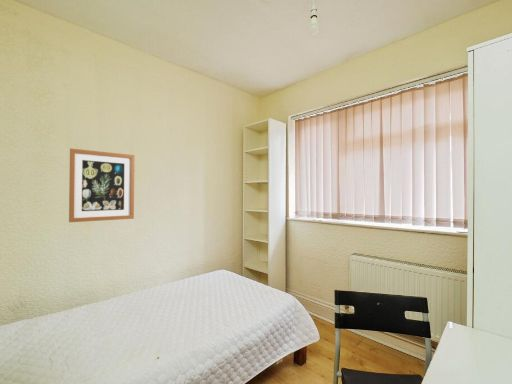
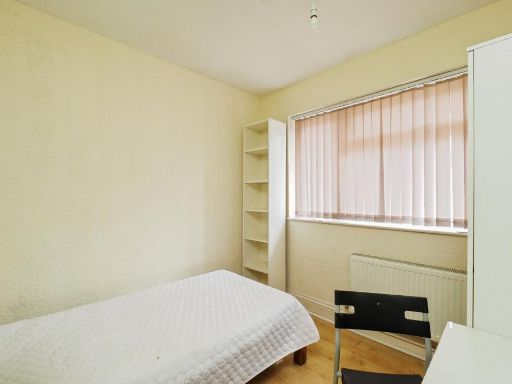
- wall art [68,147,136,223]
